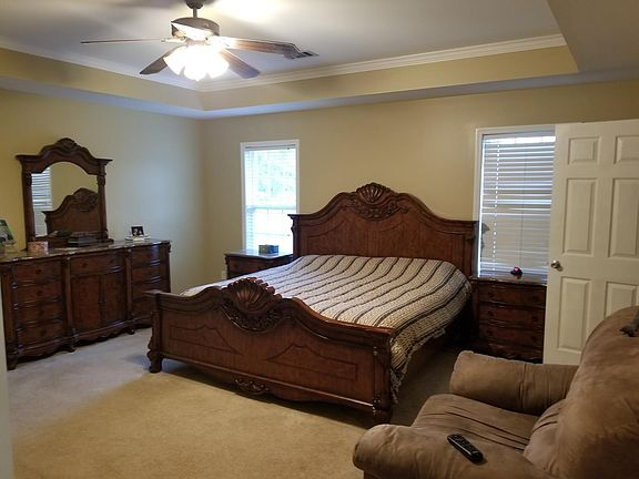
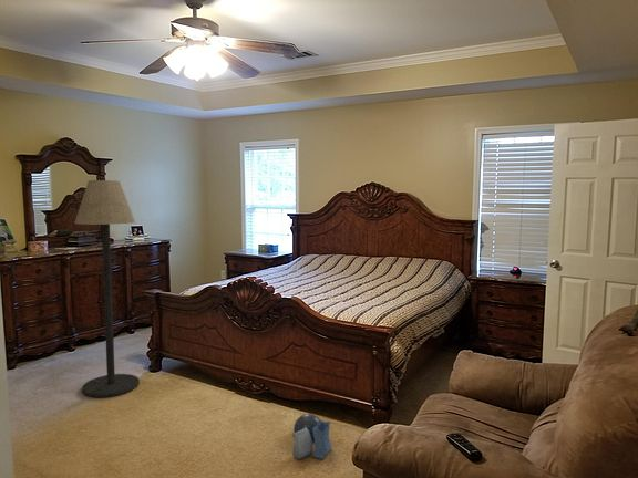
+ shopping bag [291,413,332,460]
+ floor lamp [73,179,141,398]
